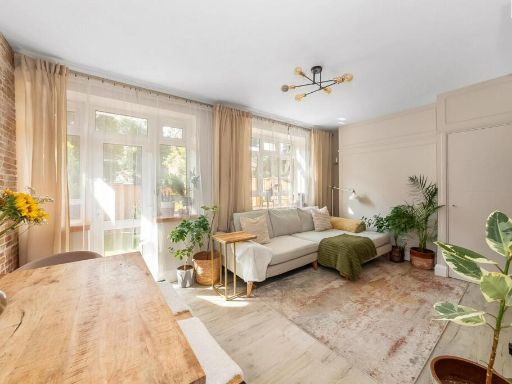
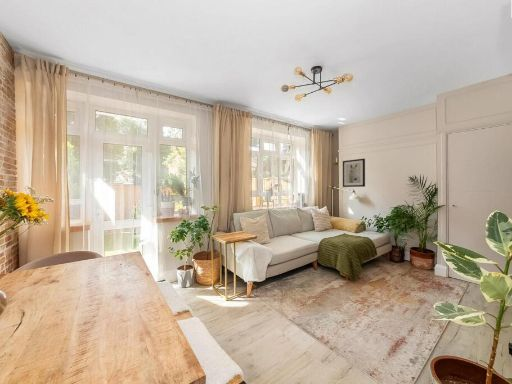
+ wall art [342,158,366,188]
